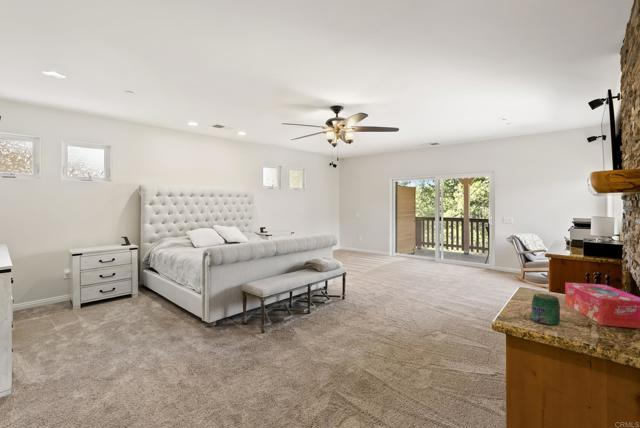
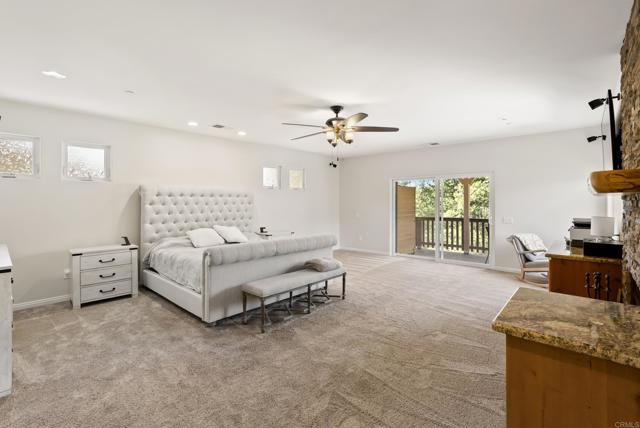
- jar [531,293,561,326]
- tissue box [564,282,640,329]
